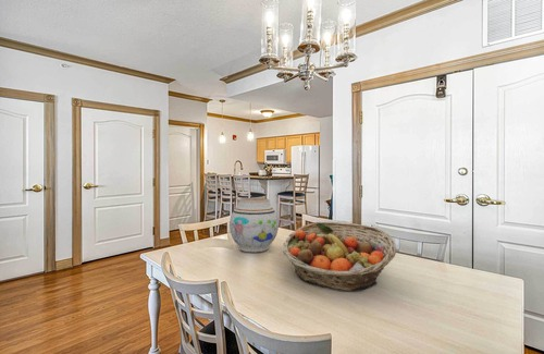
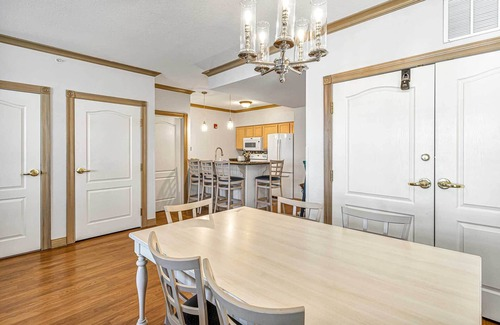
- fruit basket [282,221,397,292]
- vase [228,197,280,254]
